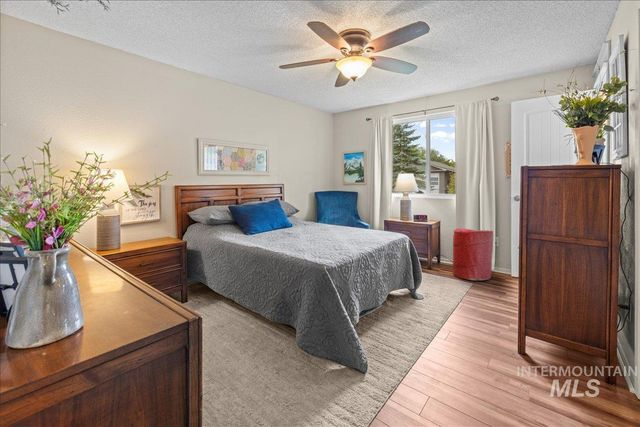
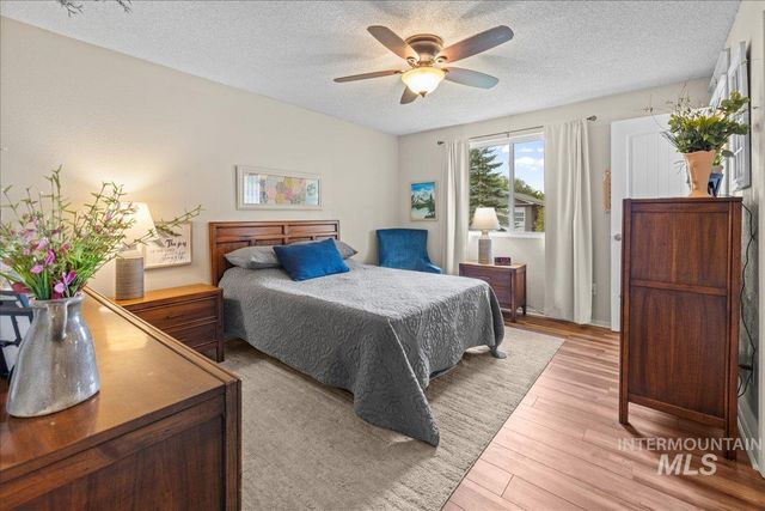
- laundry hamper [452,227,494,281]
